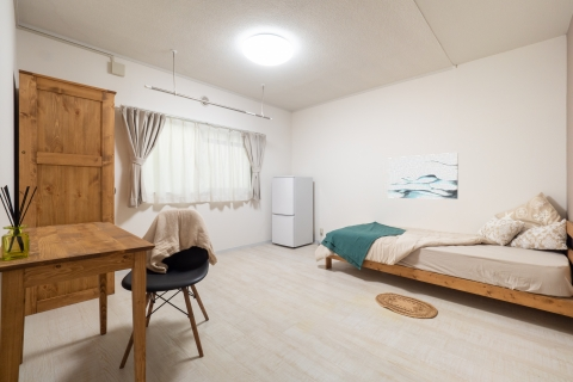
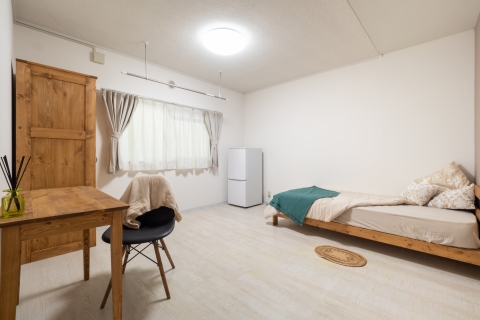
- wall art [387,152,460,201]
